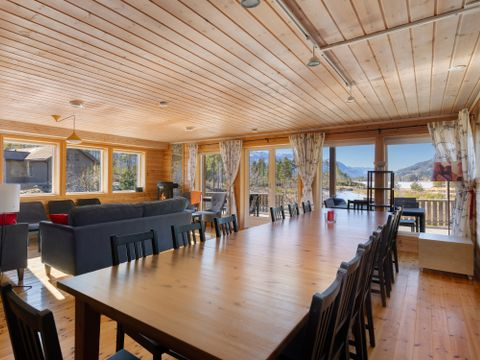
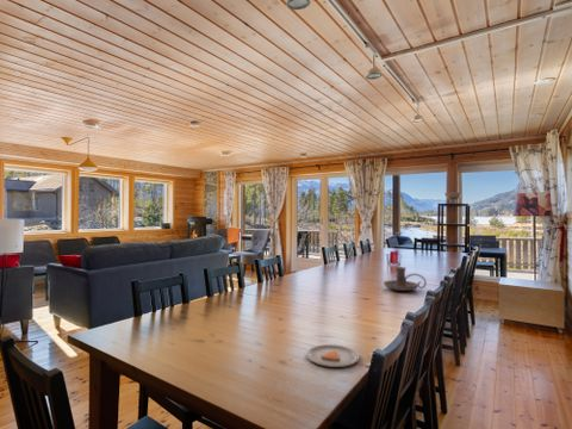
+ candle holder [383,266,428,292]
+ dinner plate [305,343,374,368]
